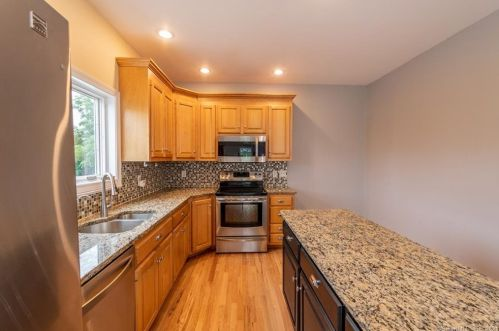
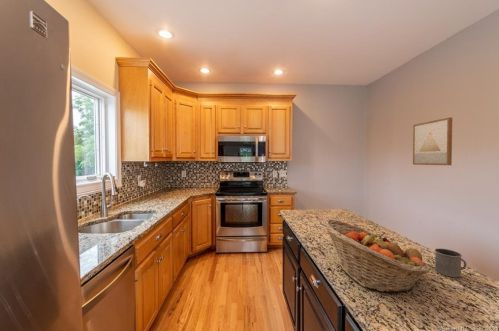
+ mug [434,248,468,278]
+ wall art [412,117,453,166]
+ fruit basket [323,219,432,294]
